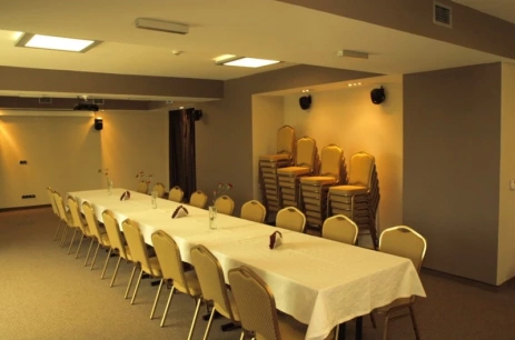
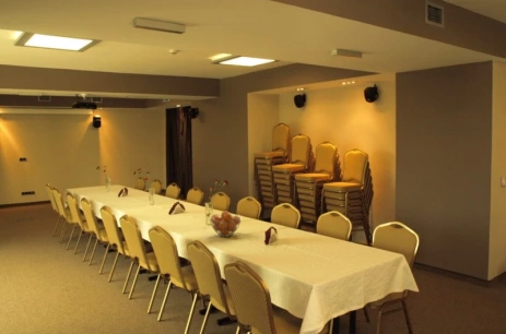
+ fruit basket [209,210,243,238]
